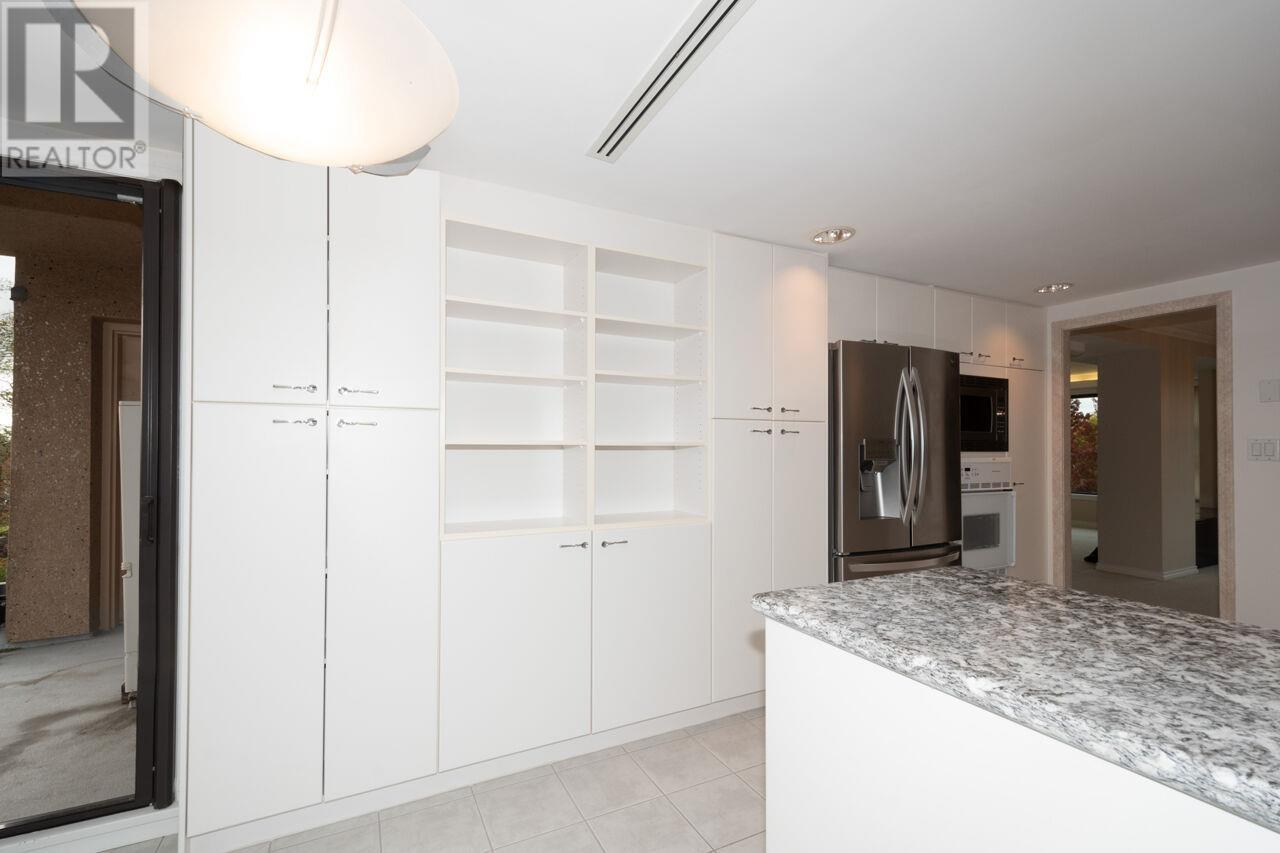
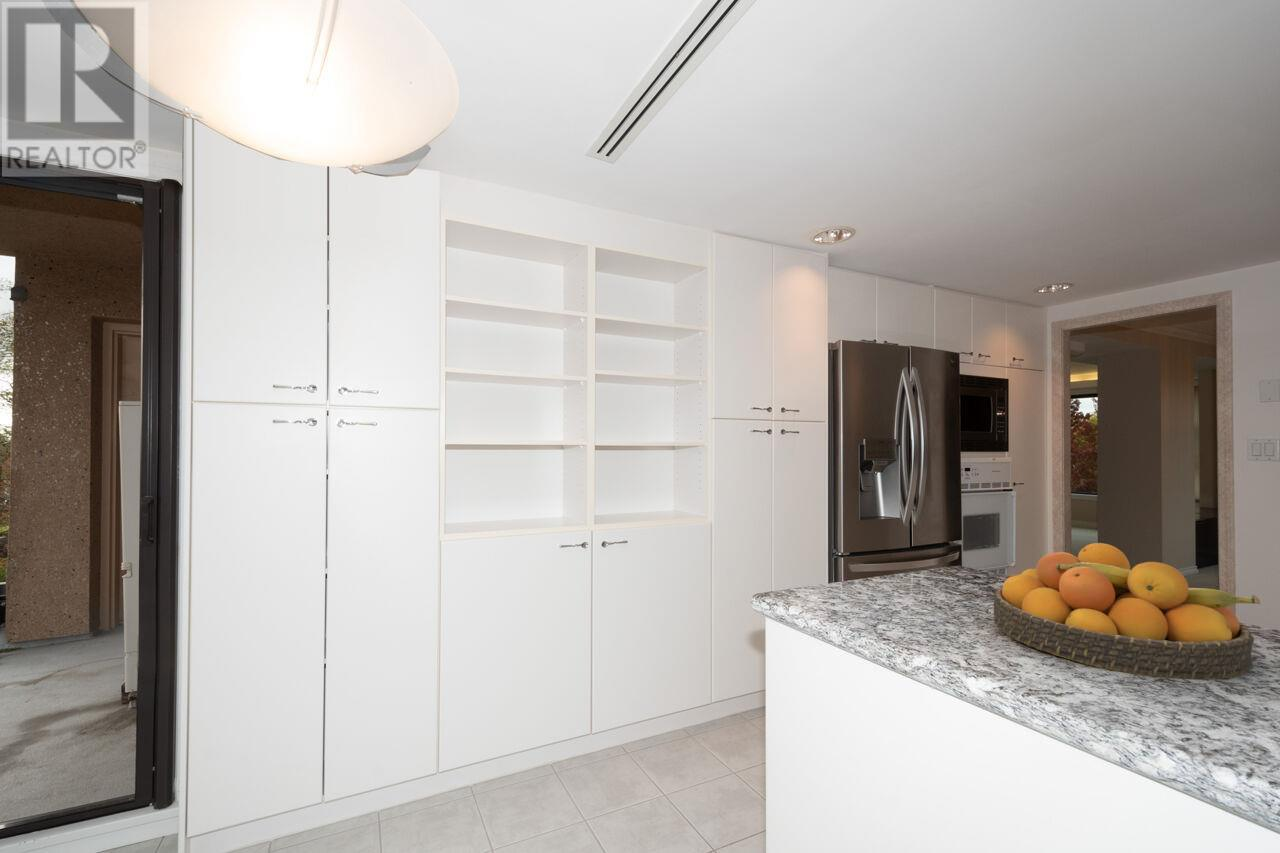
+ fruit bowl [992,542,1262,680]
